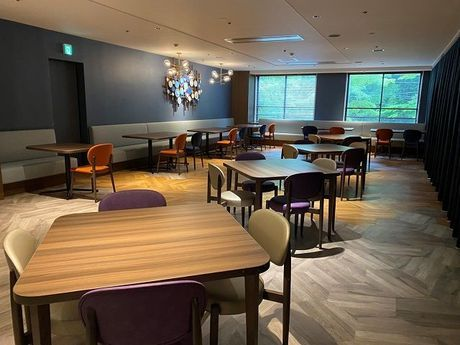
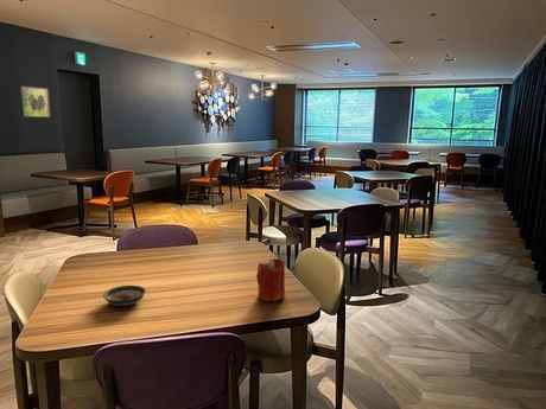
+ candle [255,257,286,302]
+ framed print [19,85,52,119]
+ saucer [102,285,147,307]
